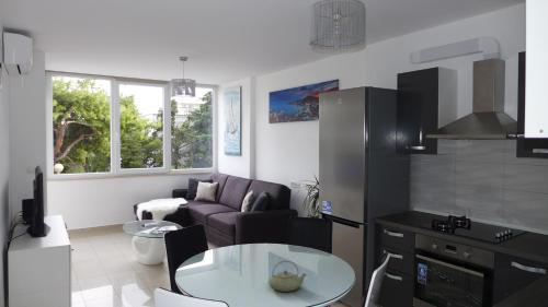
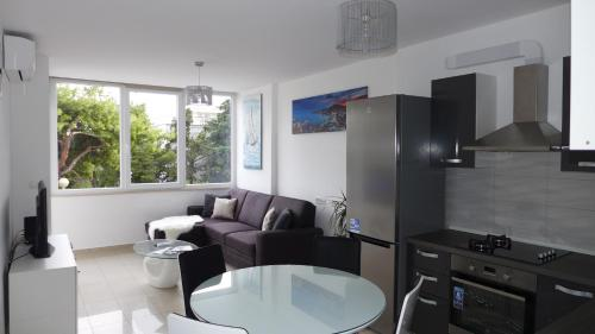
- teapot [267,260,308,293]
